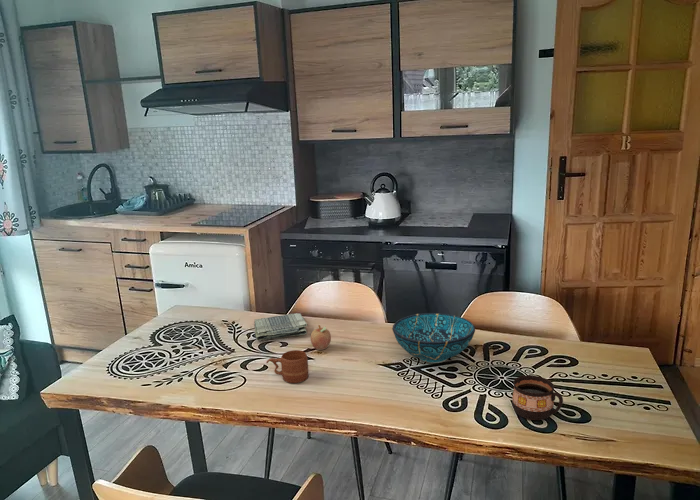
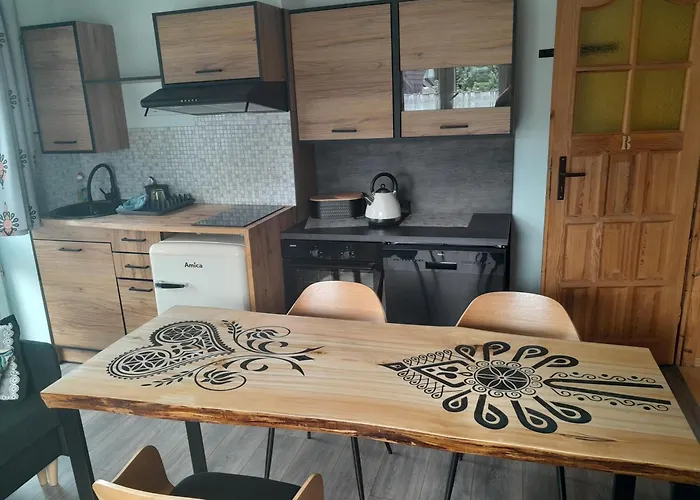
- fruit [310,324,332,351]
- dish towel [254,312,308,342]
- cup [511,374,564,421]
- decorative bowl [391,312,476,364]
- mug [265,349,309,384]
